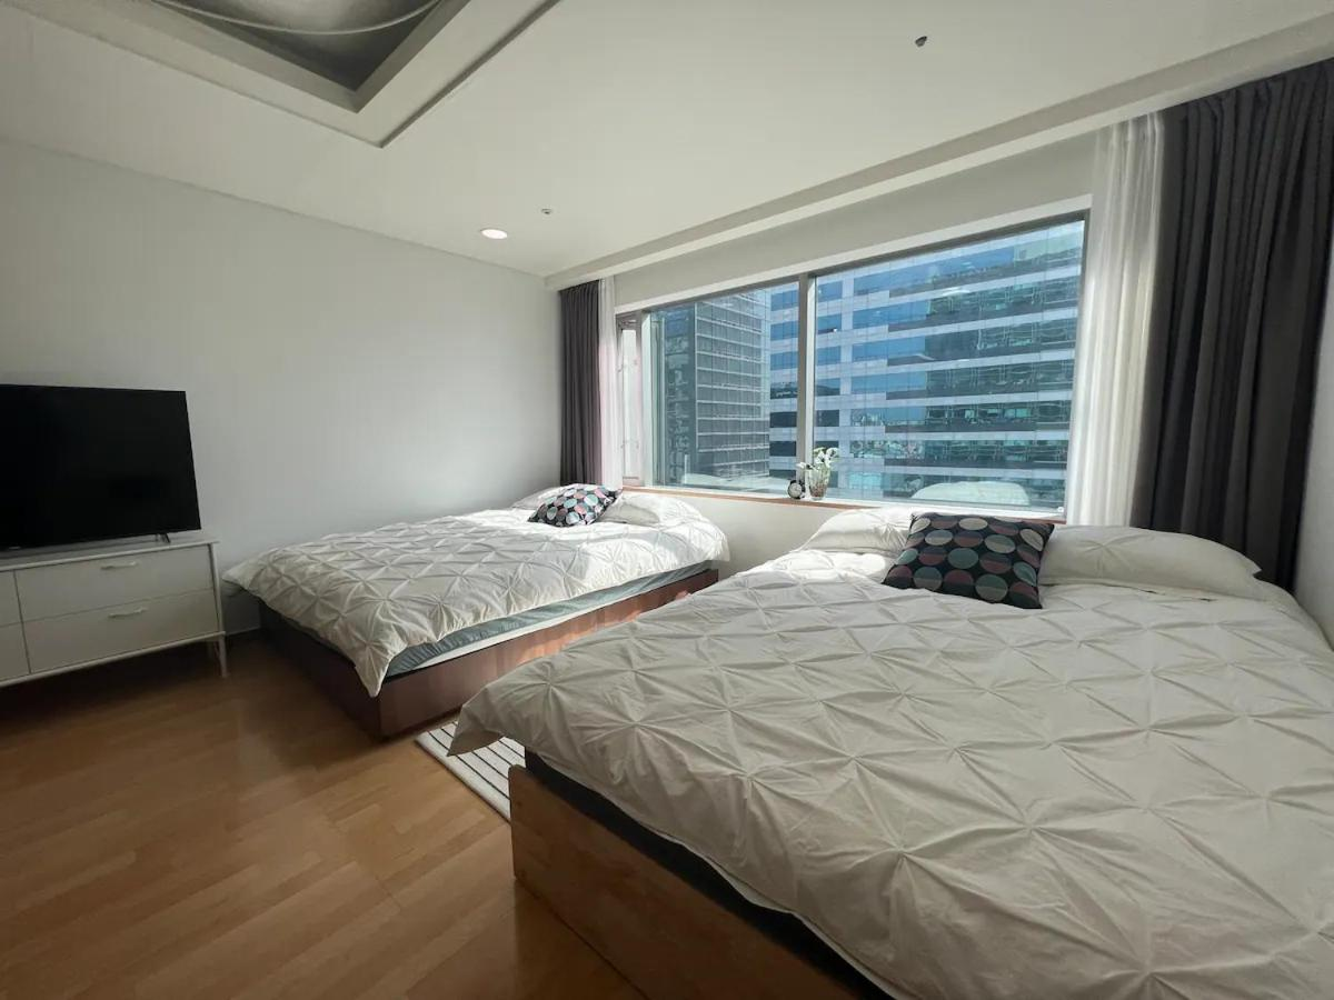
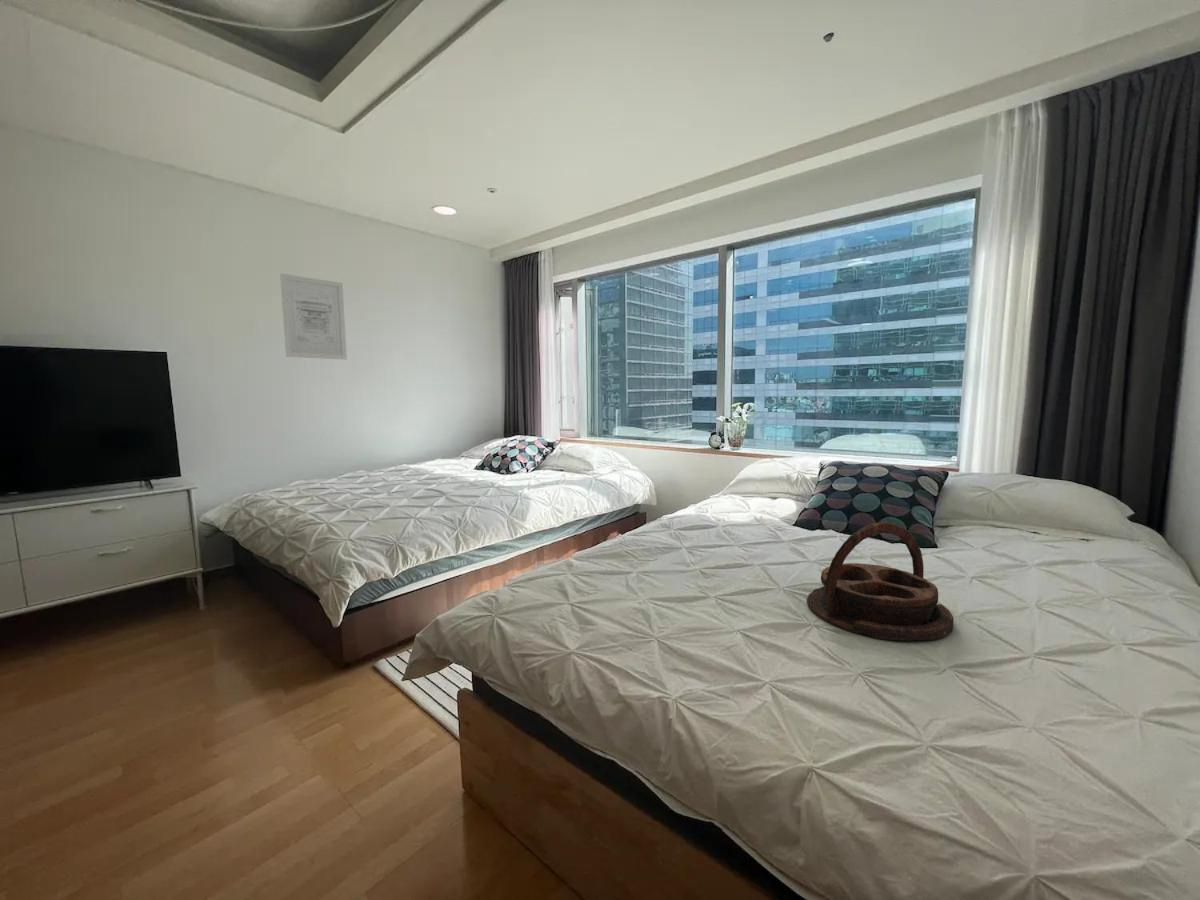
+ wall art [279,273,348,361]
+ serving tray [806,521,954,642]
